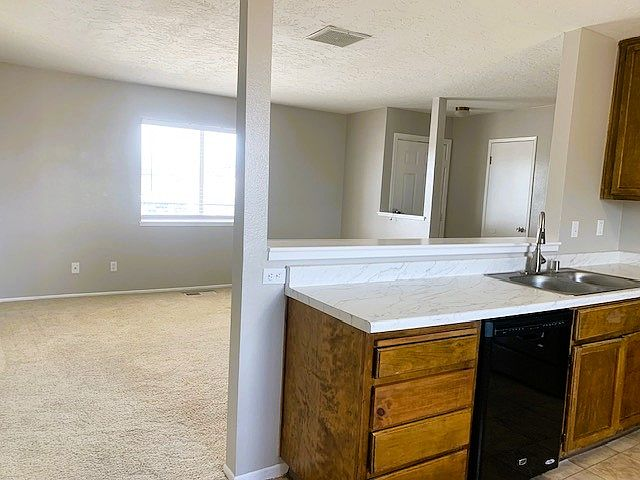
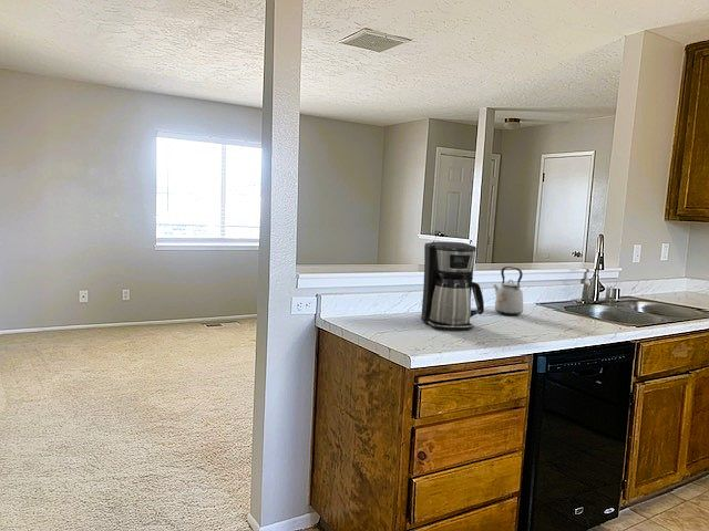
+ coffee maker [420,240,485,331]
+ kettle [492,266,524,316]
